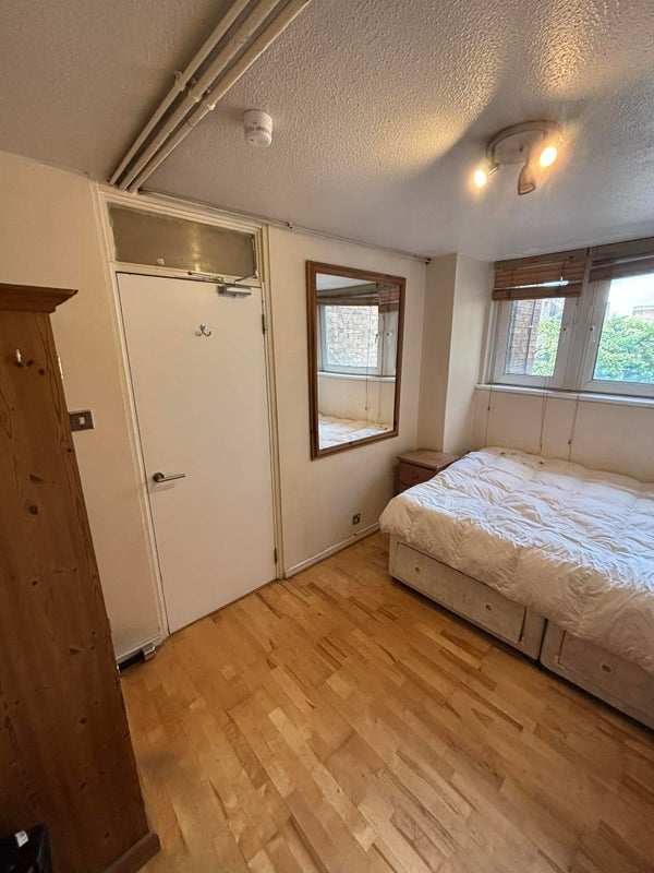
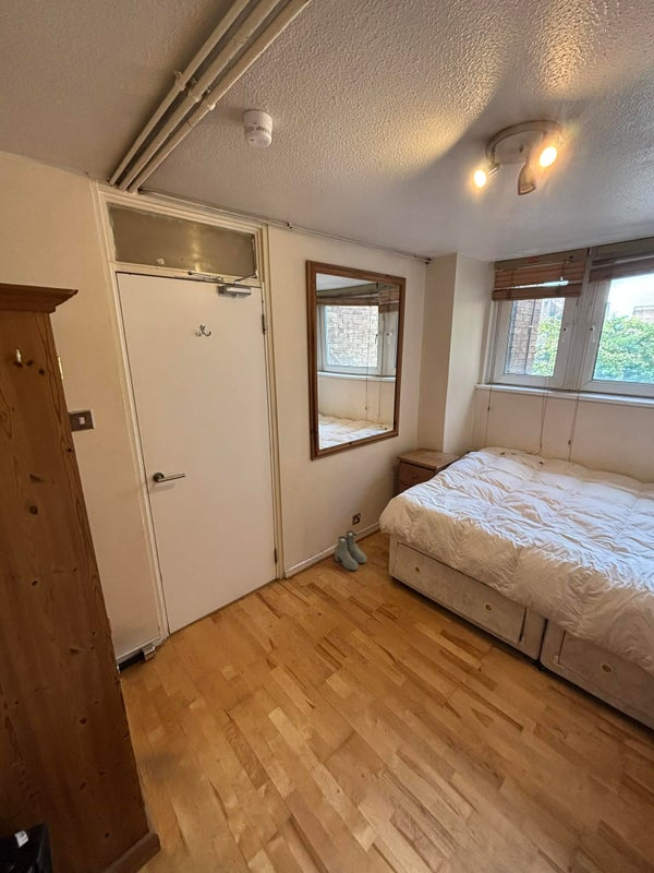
+ boots [334,530,367,572]
